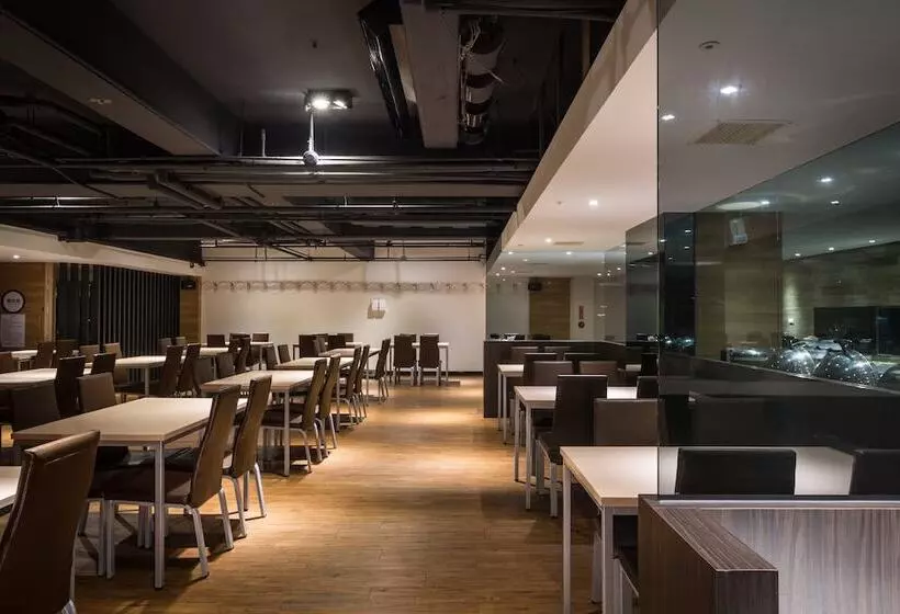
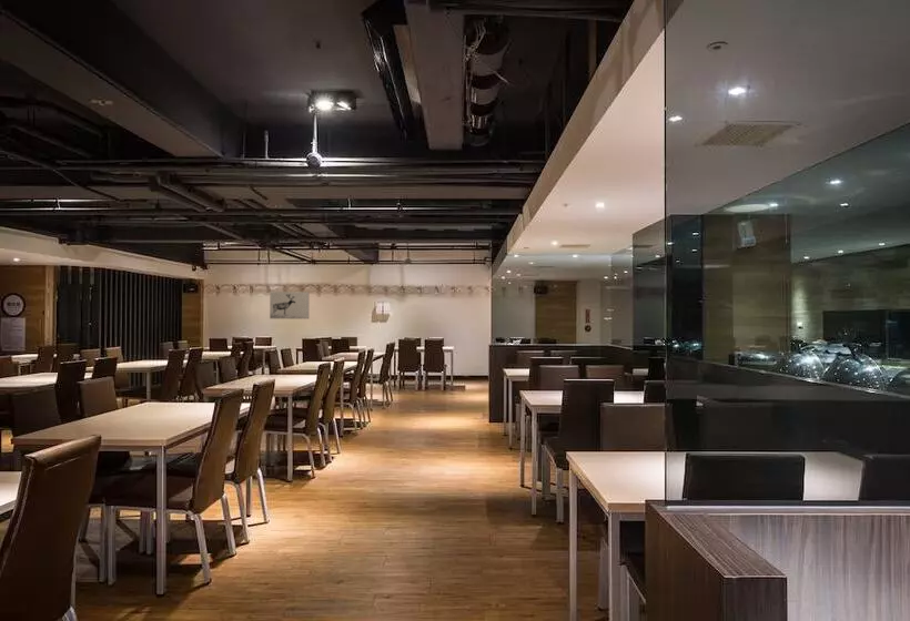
+ wall art [269,291,311,319]
